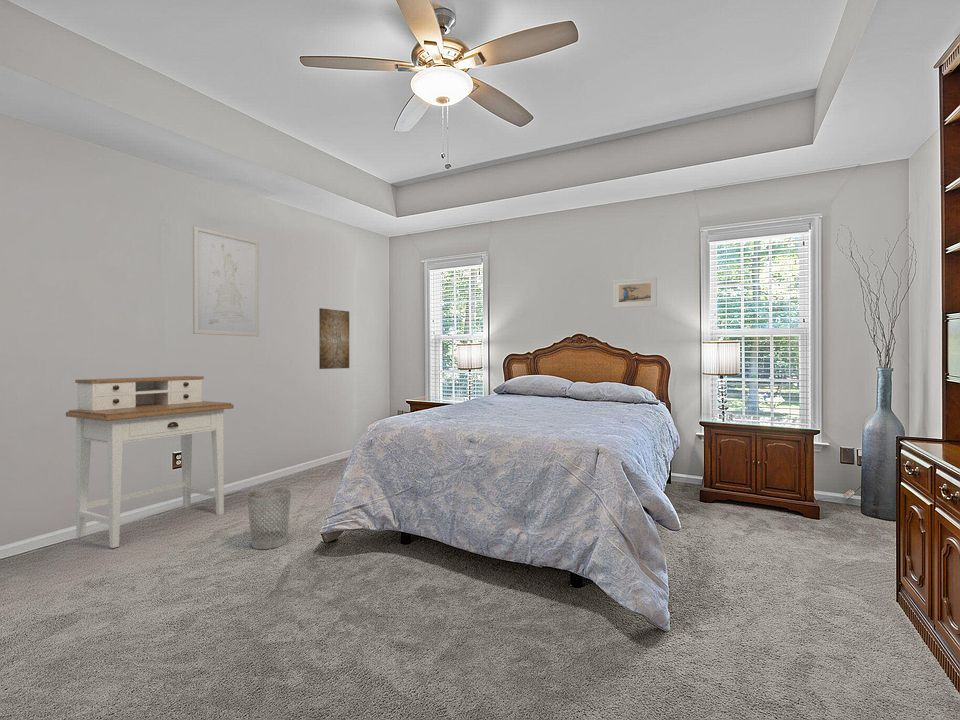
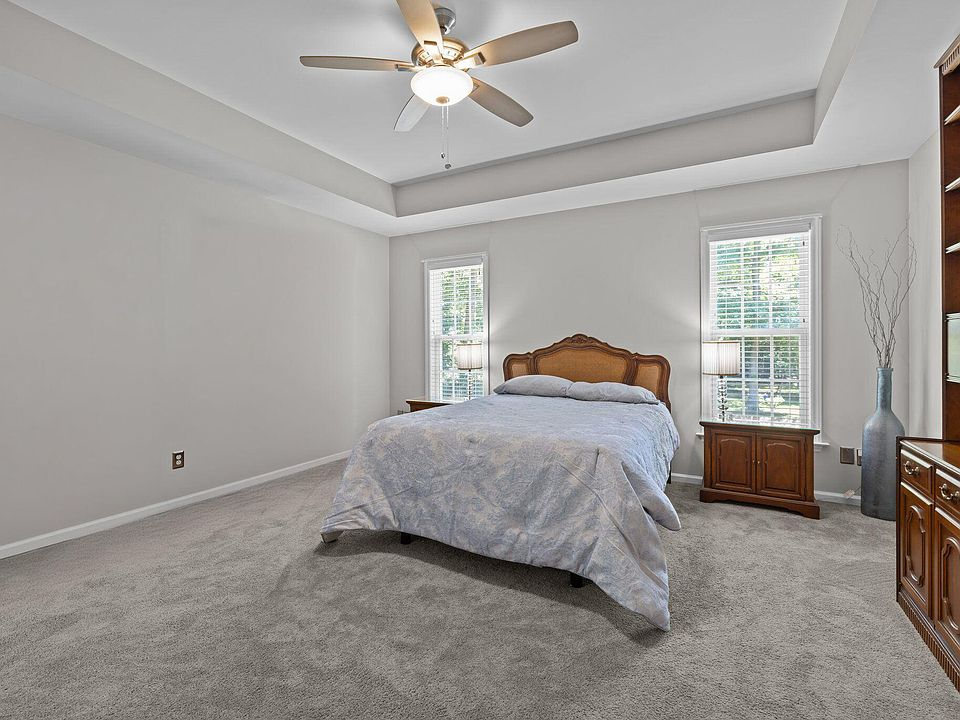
- wall art [192,226,260,337]
- wastebasket [246,487,292,550]
- wall art [318,307,350,370]
- desk [65,375,235,549]
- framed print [612,276,658,309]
